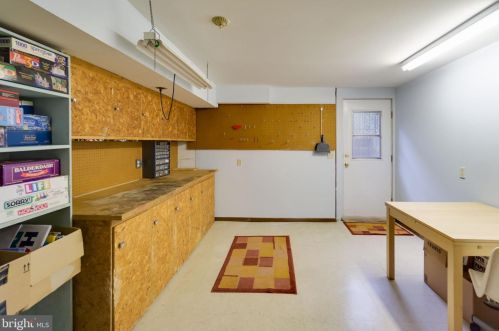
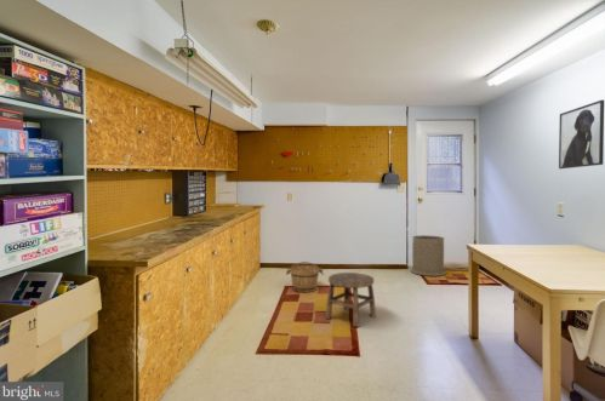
+ bucket [285,260,325,293]
+ trash can [410,234,447,277]
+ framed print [558,99,605,170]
+ stool [325,271,377,328]
